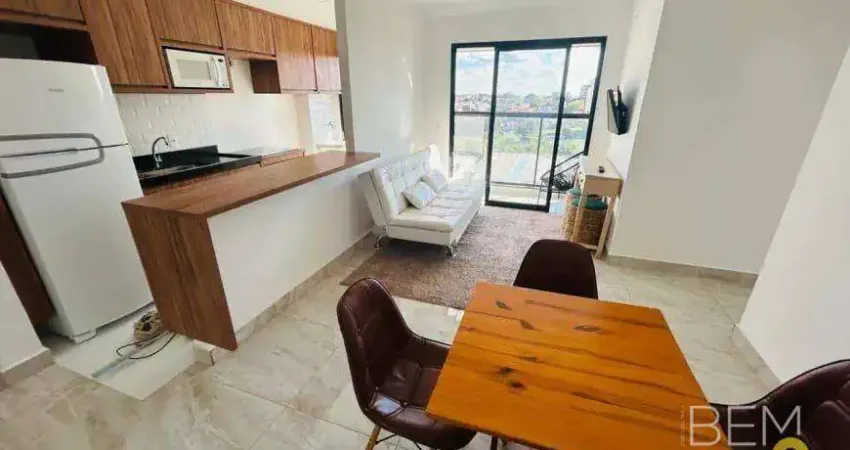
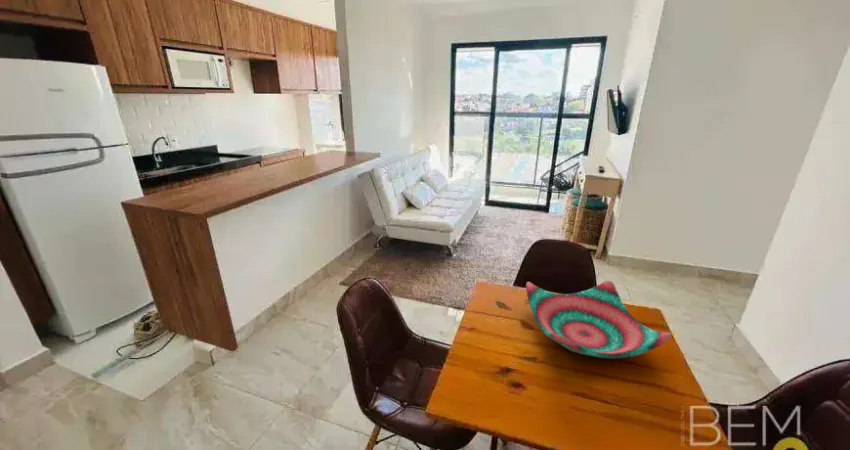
+ decorative bowl [525,280,673,360]
